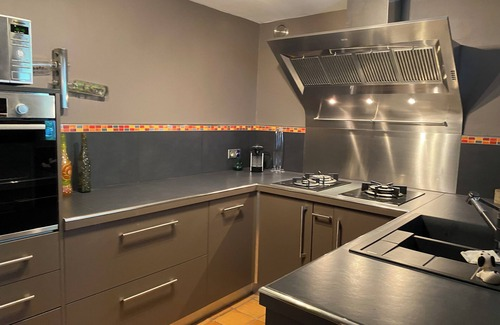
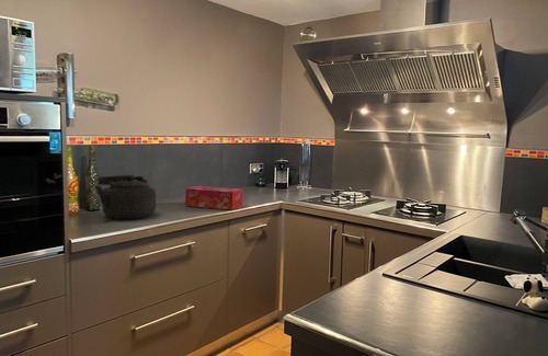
+ kettle [93,174,157,220]
+ tissue box [184,185,244,210]
